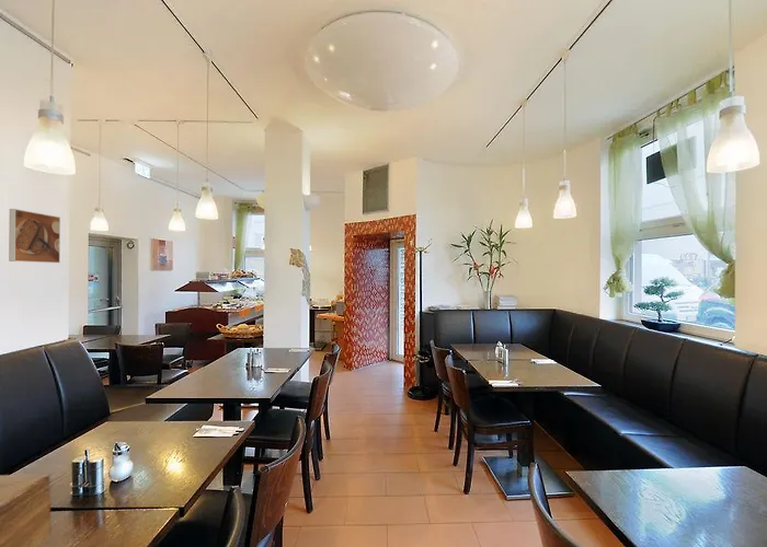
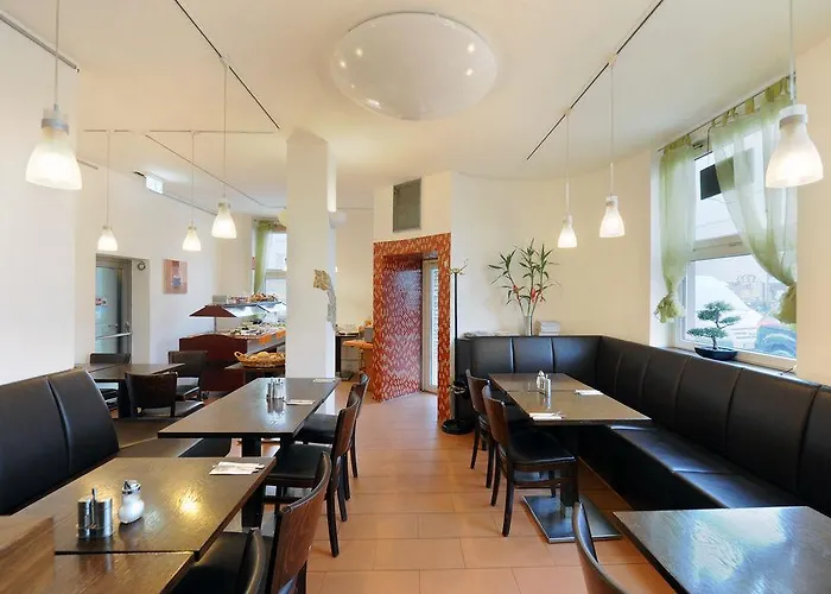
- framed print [8,208,61,264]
